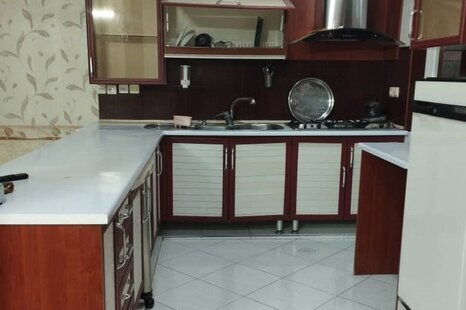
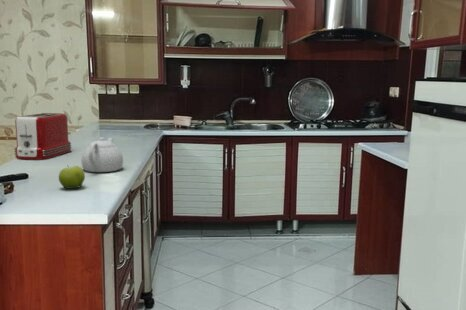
+ fruit [58,164,86,190]
+ teapot [81,136,124,173]
+ toaster [13,112,72,161]
